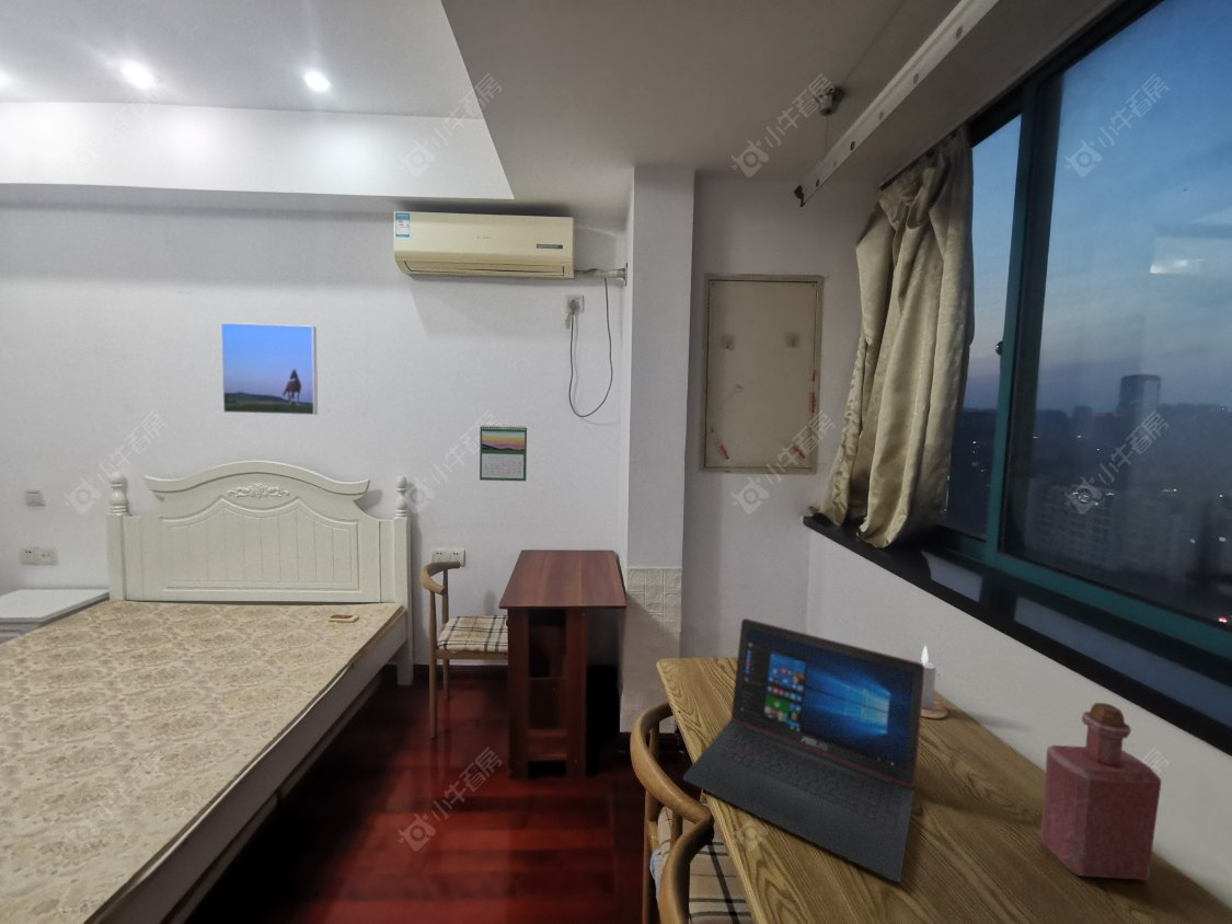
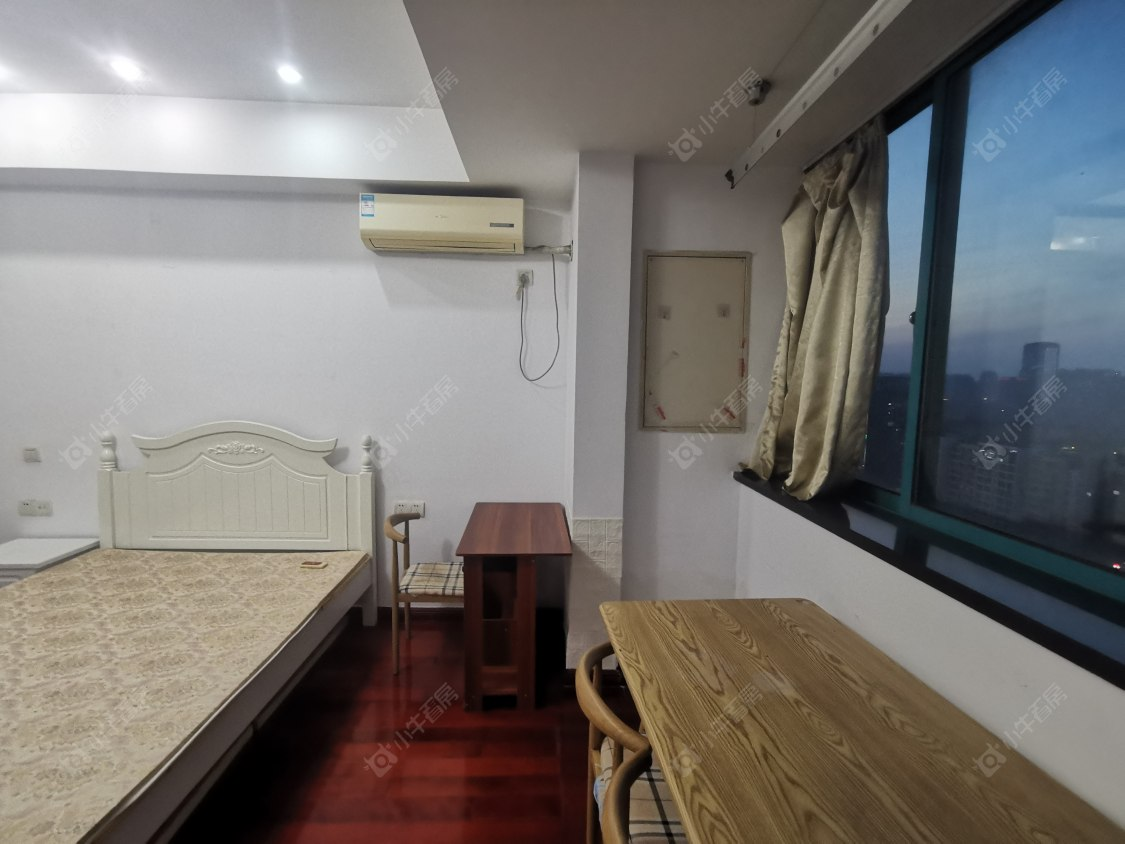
- calendar [479,424,528,482]
- laptop [682,617,924,883]
- bottle [1039,702,1162,881]
- candle [916,645,948,720]
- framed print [219,322,319,416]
